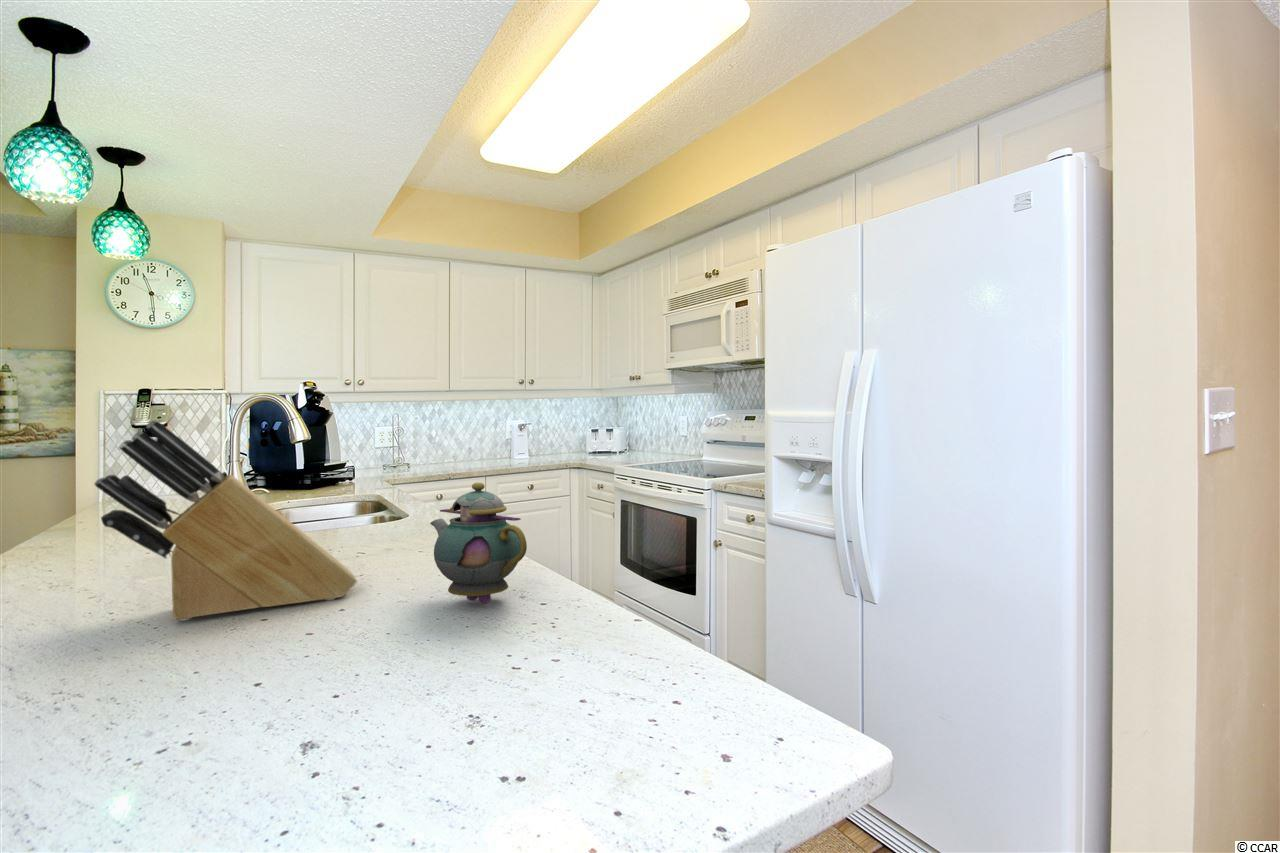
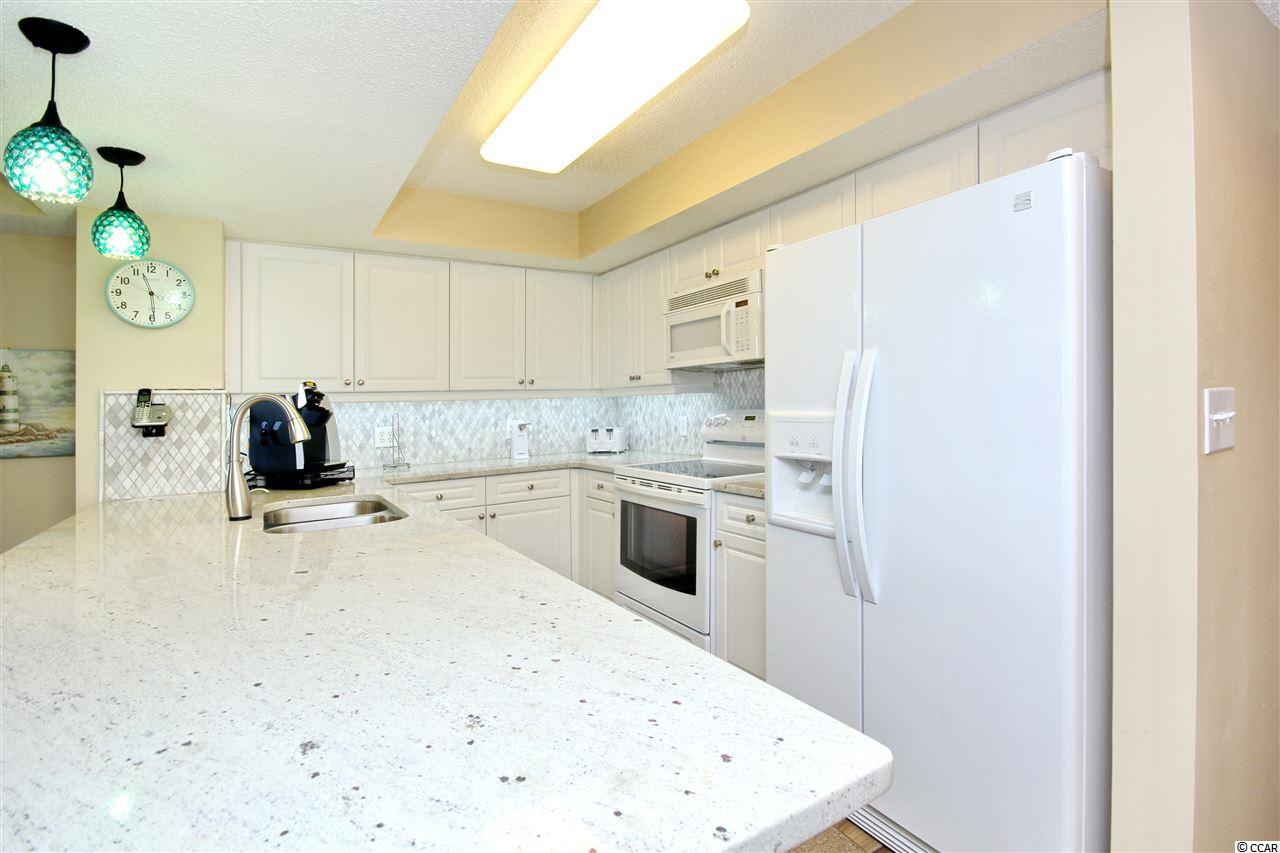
- teapot [429,482,528,605]
- knife block [93,419,358,622]
